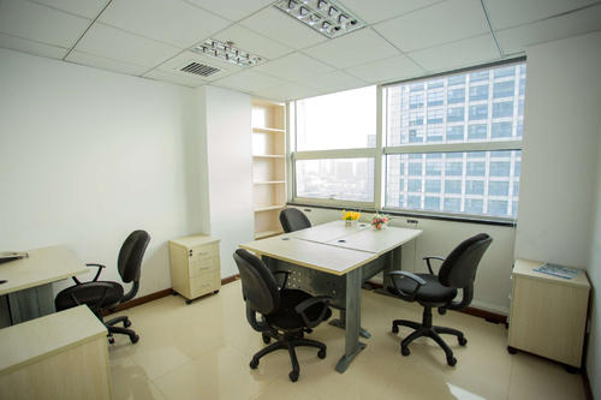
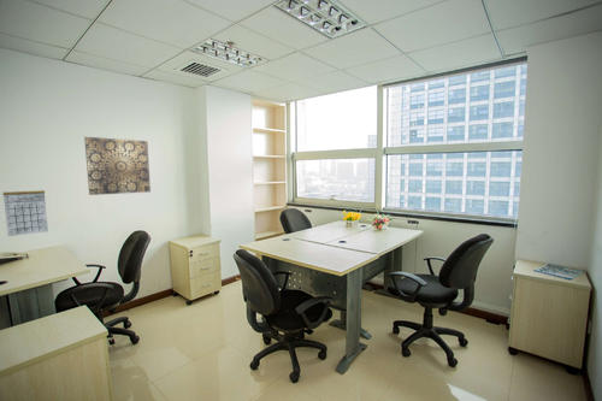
+ calendar [2,182,49,237]
+ wall art [83,136,152,196]
